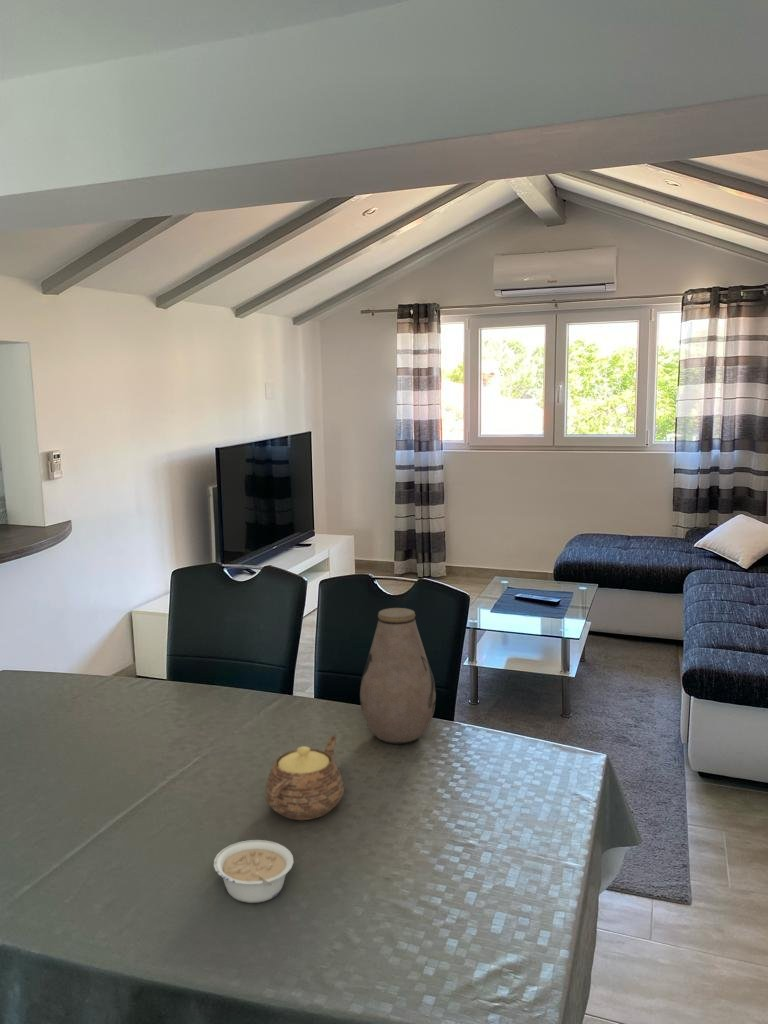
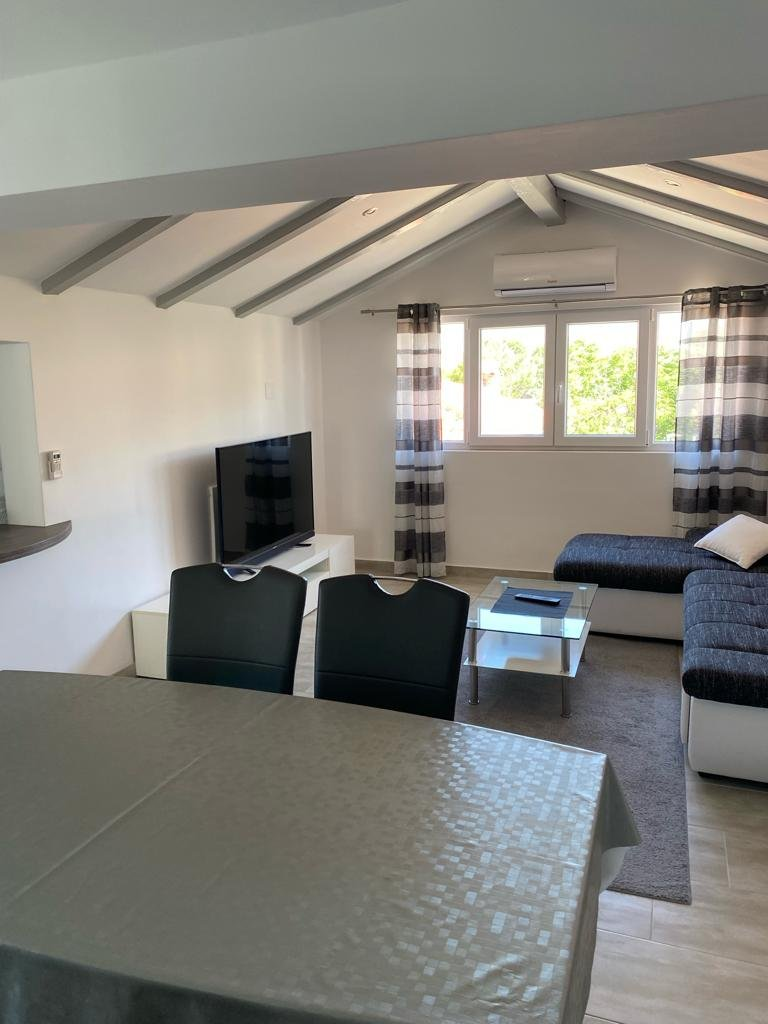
- vase [359,607,437,745]
- teapot [265,734,345,821]
- legume [213,839,295,904]
